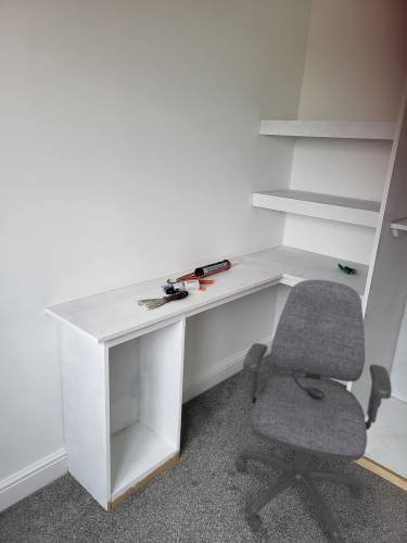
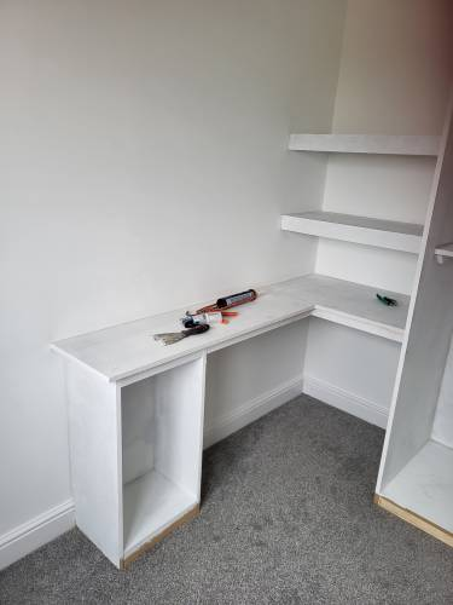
- chair [234,279,393,543]
